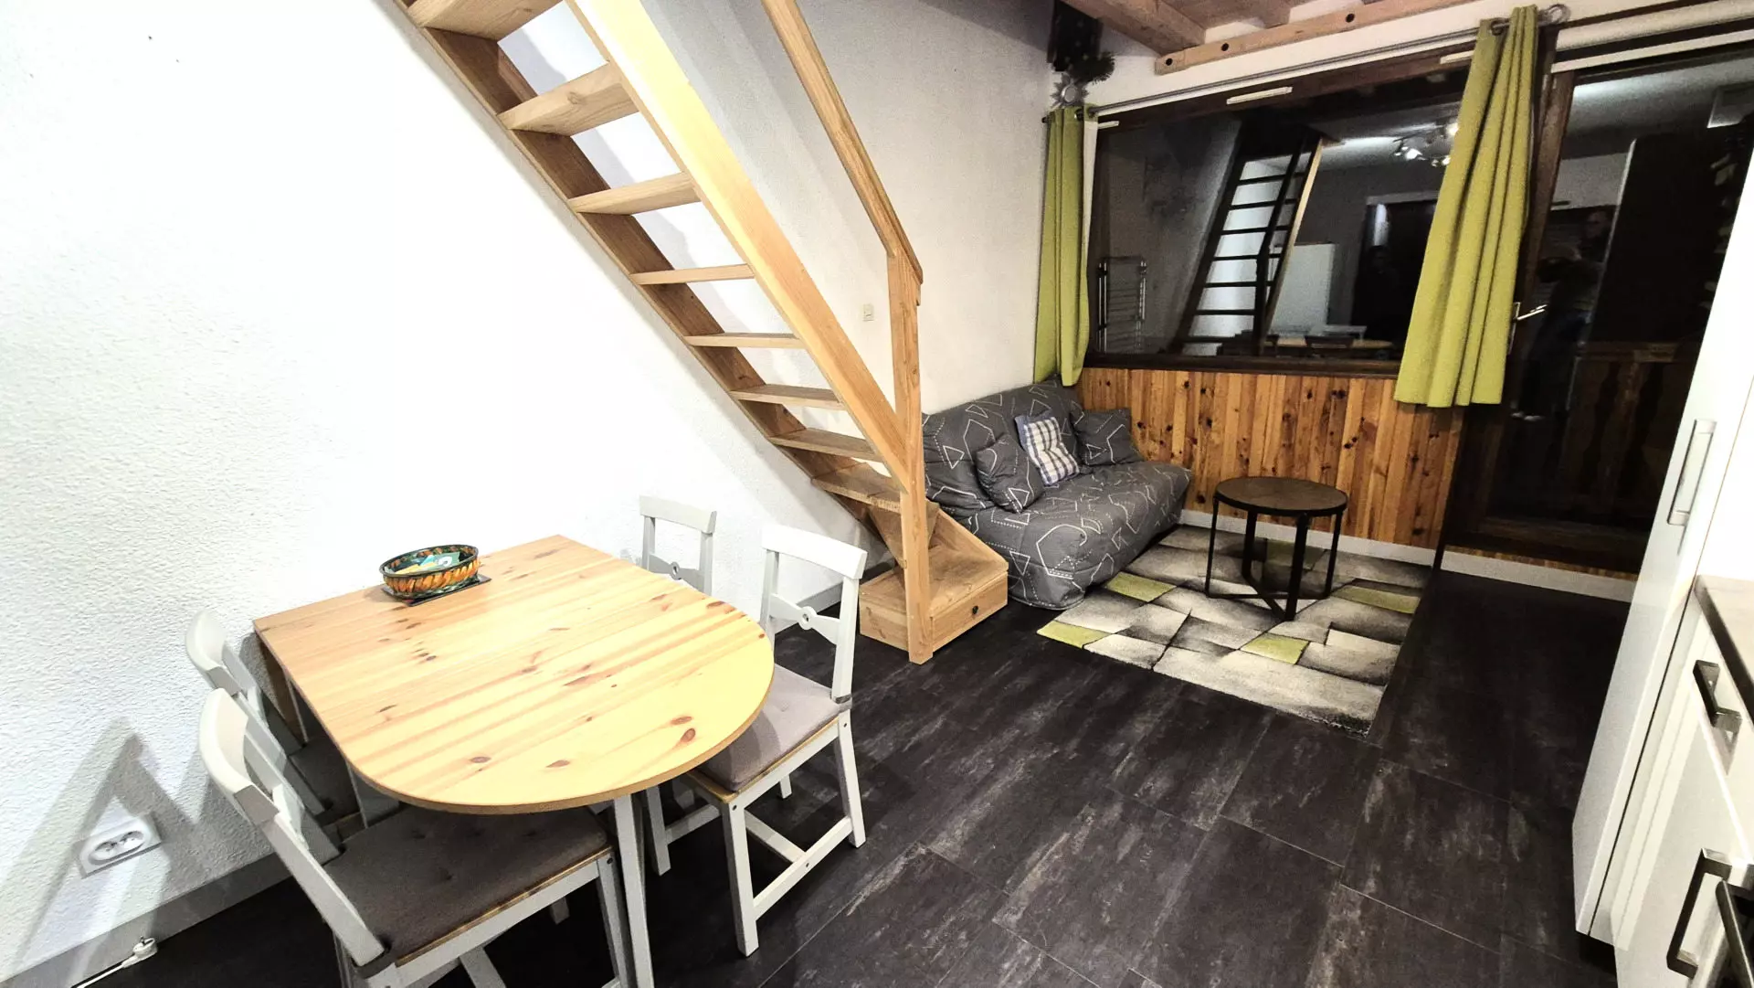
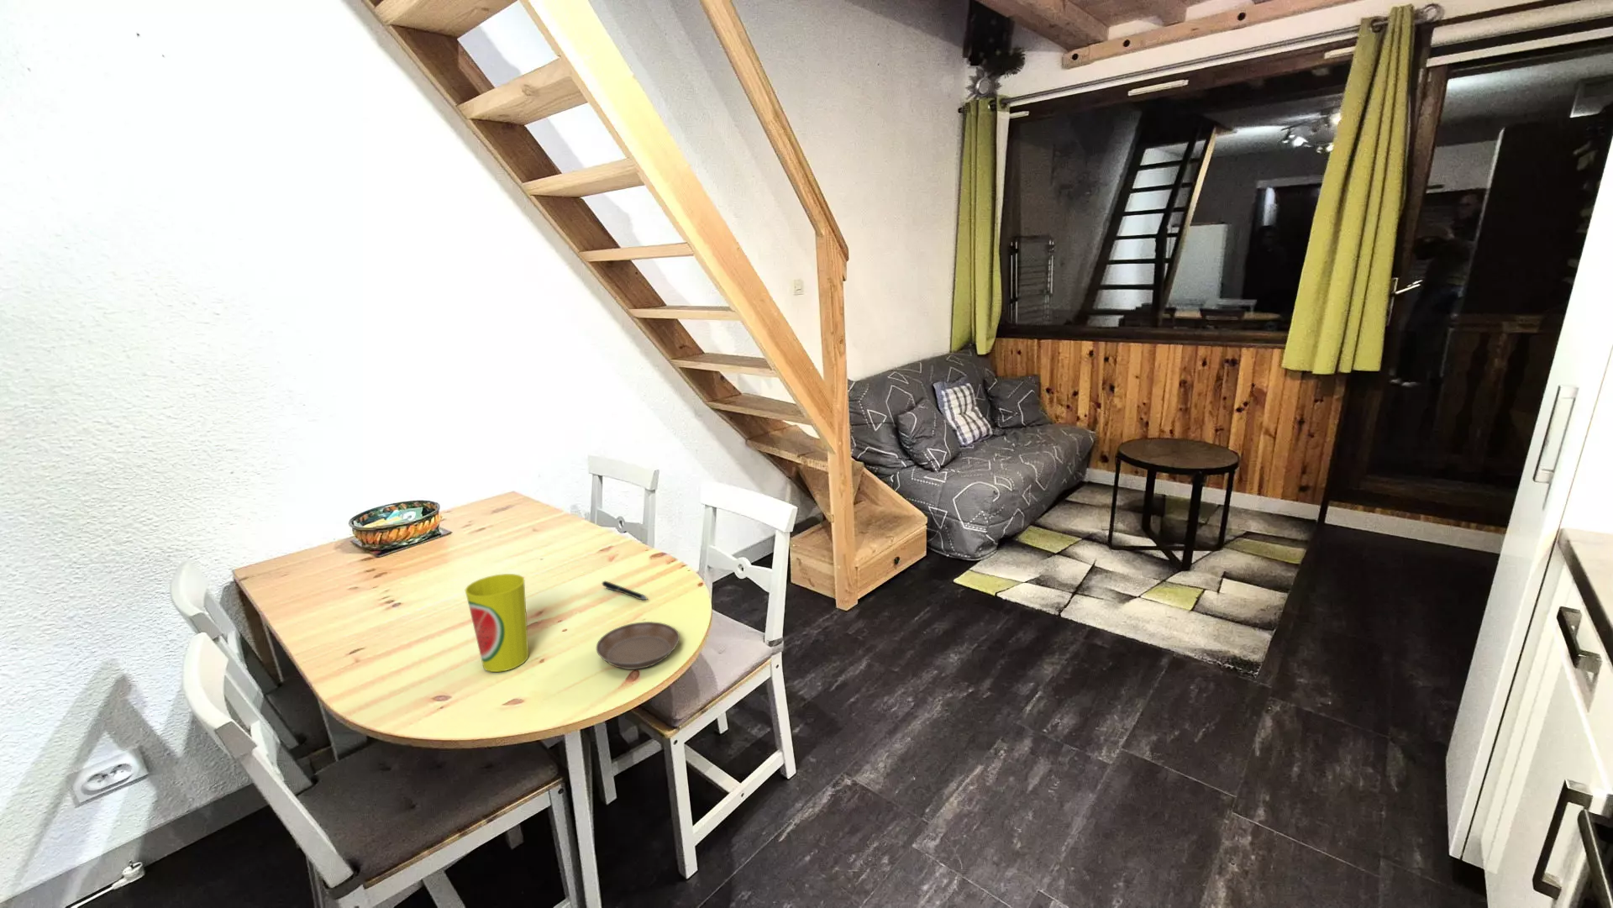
+ saucer [596,621,680,670]
+ cup [464,572,530,673]
+ pen [602,580,648,600]
